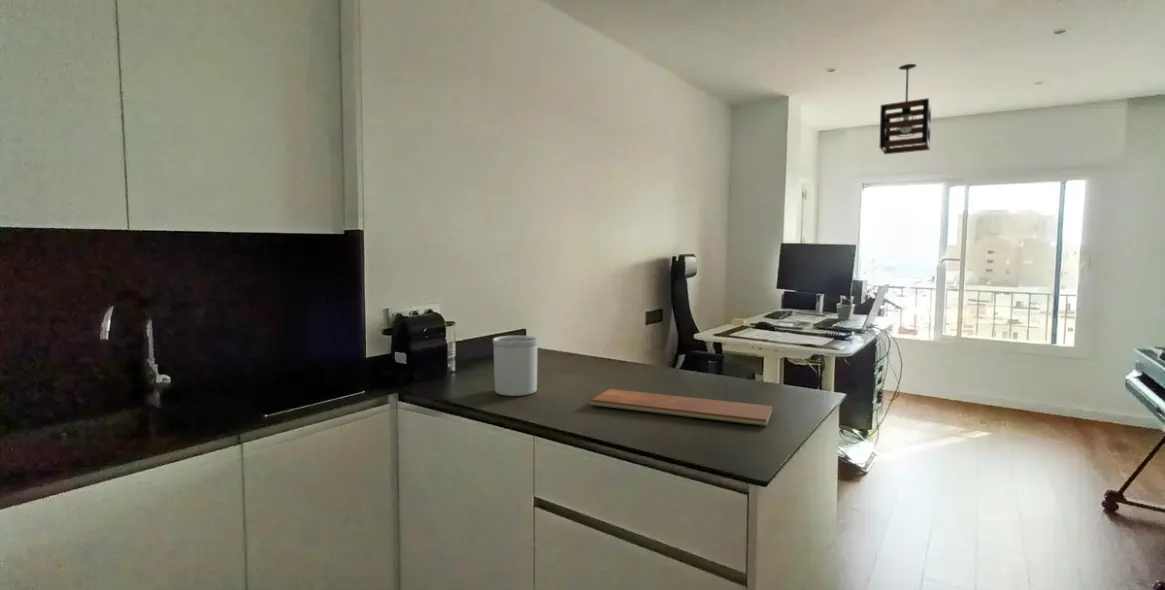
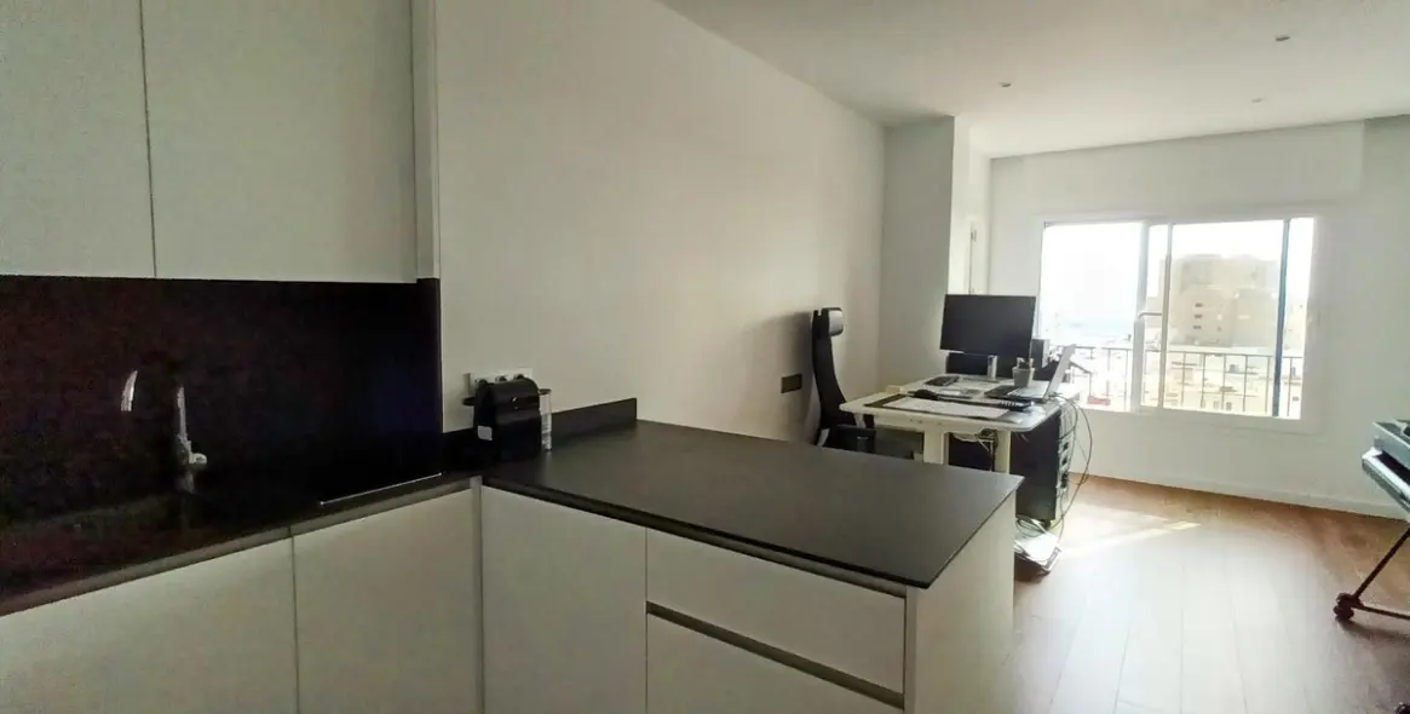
- pendant light [879,63,932,155]
- utensil holder [492,335,539,397]
- chopping board [589,388,773,427]
